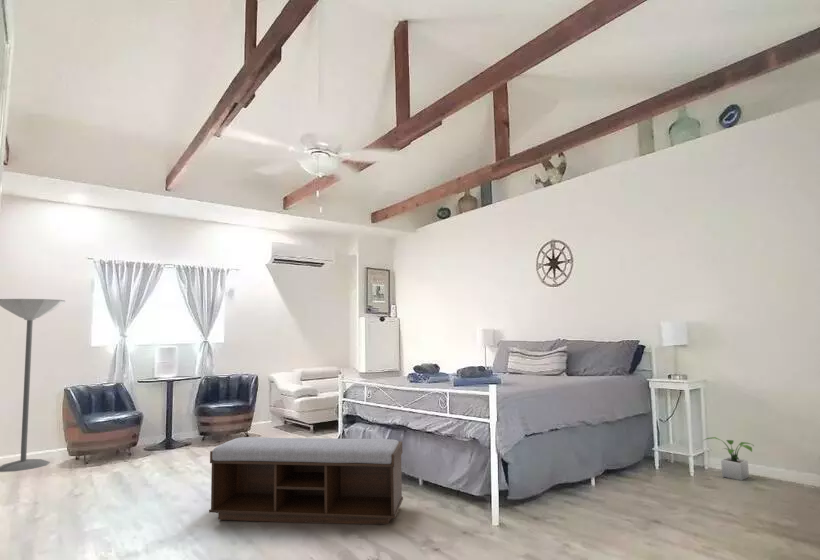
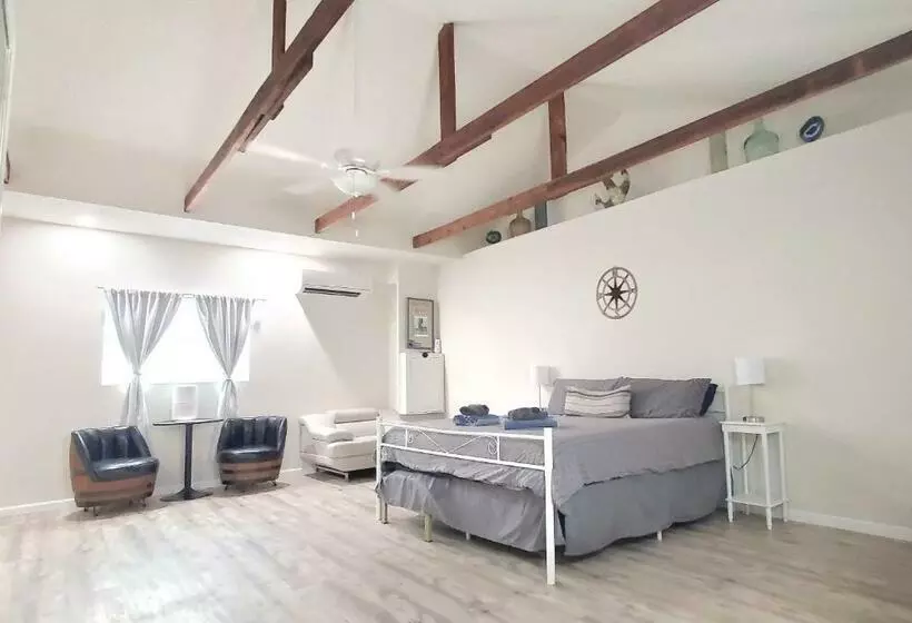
- potted plant [702,436,755,482]
- bench [208,436,404,525]
- floor lamp [0,298,66,473]
